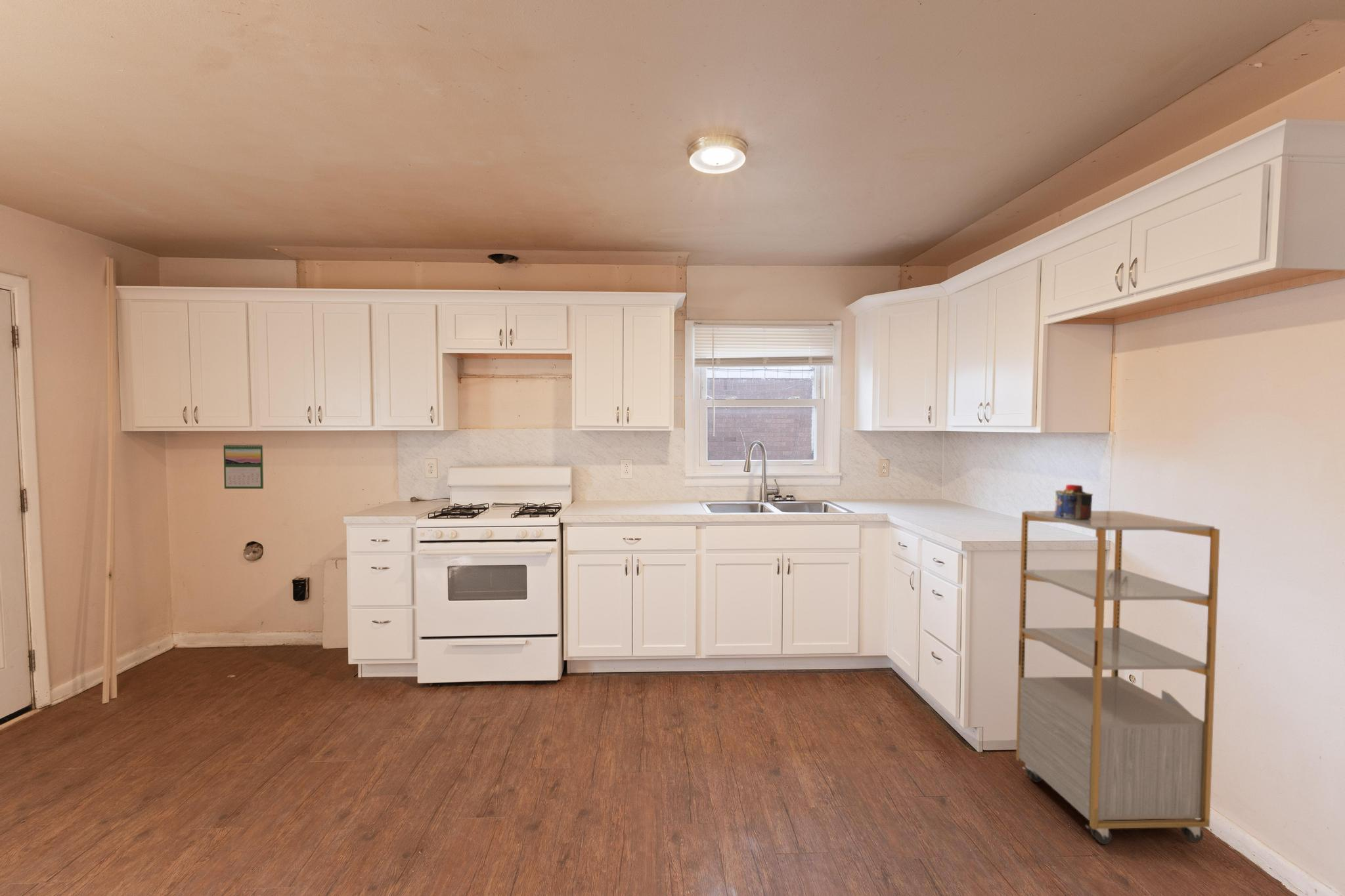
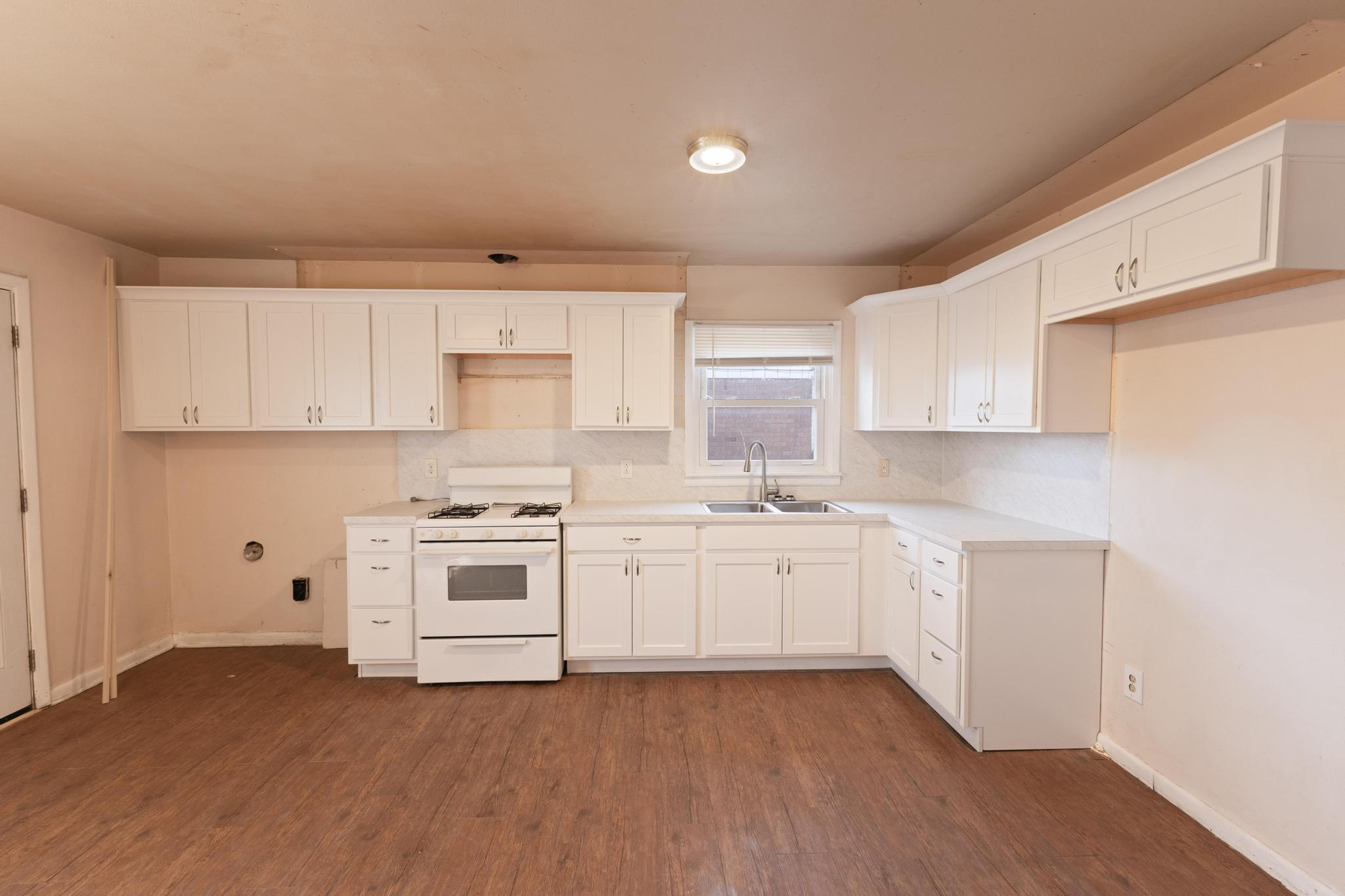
- canister [1054,484,1093,520]
- shelving unit [1015,510,1220,845]
- calendar [223,442,264,490]
